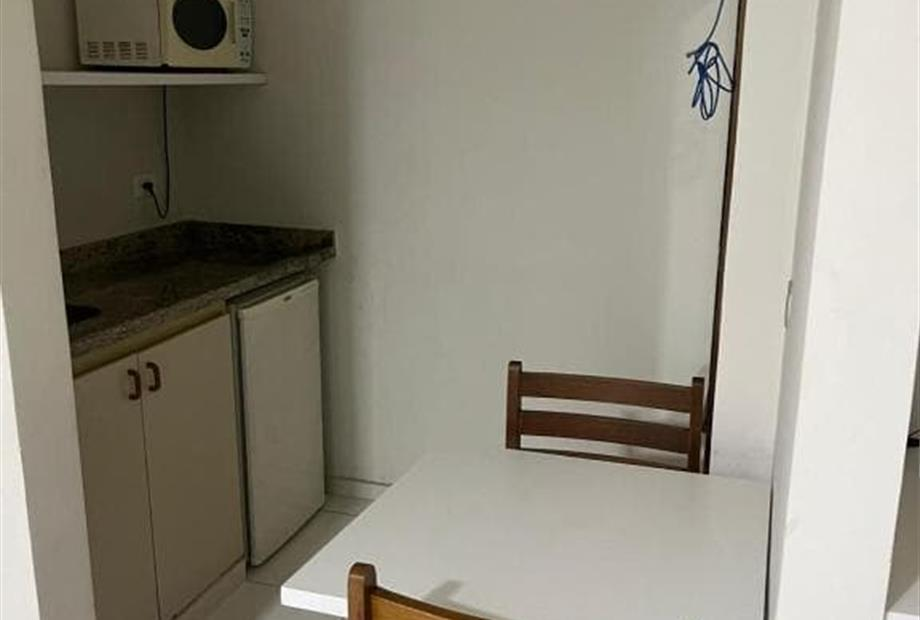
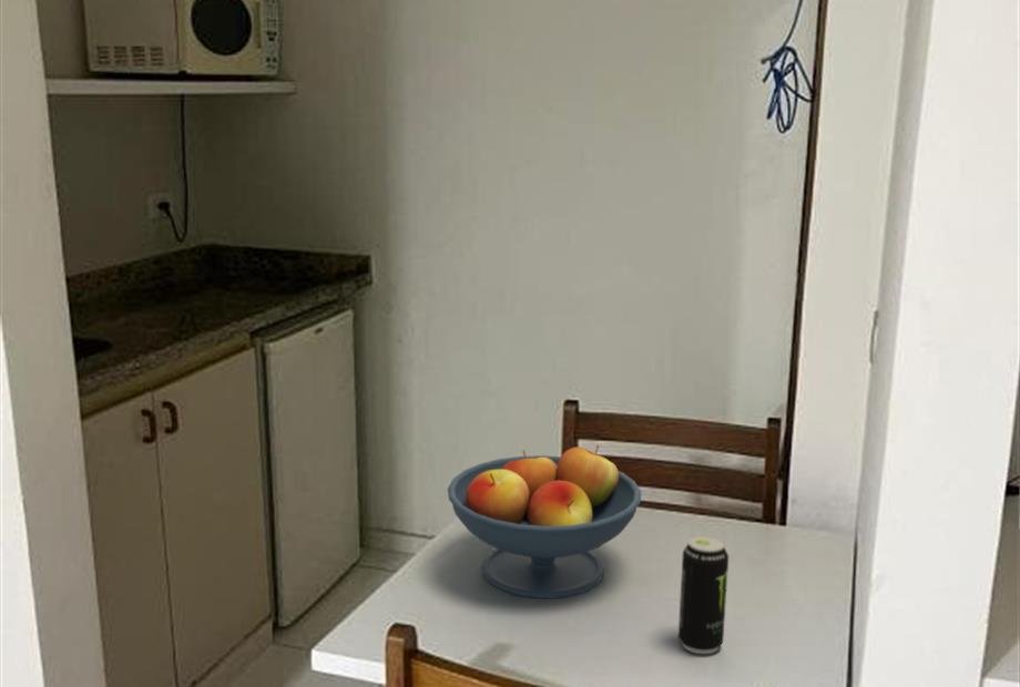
+ fruit bowl [447,444,642,599]
+ beverage can [677,534,730,655]
